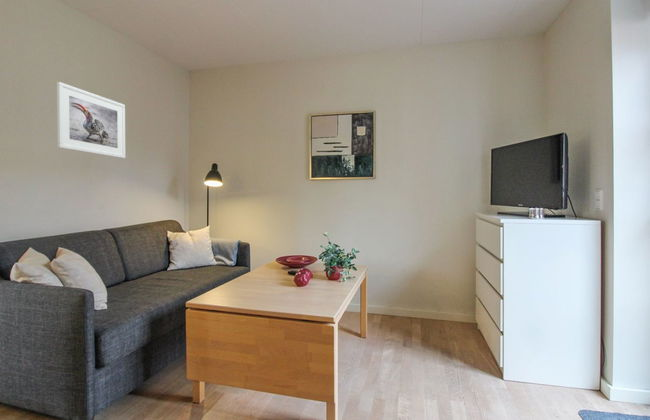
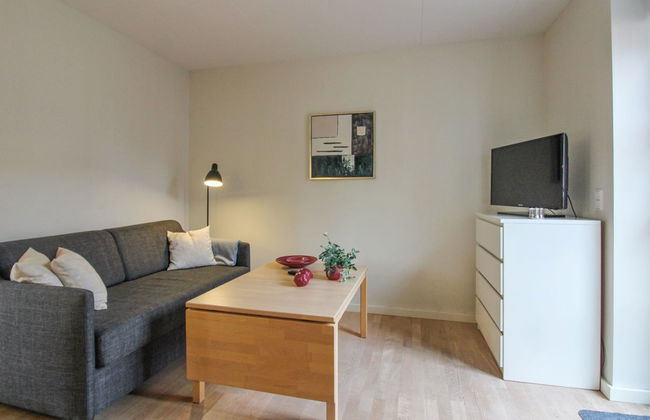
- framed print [56,81,126,159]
